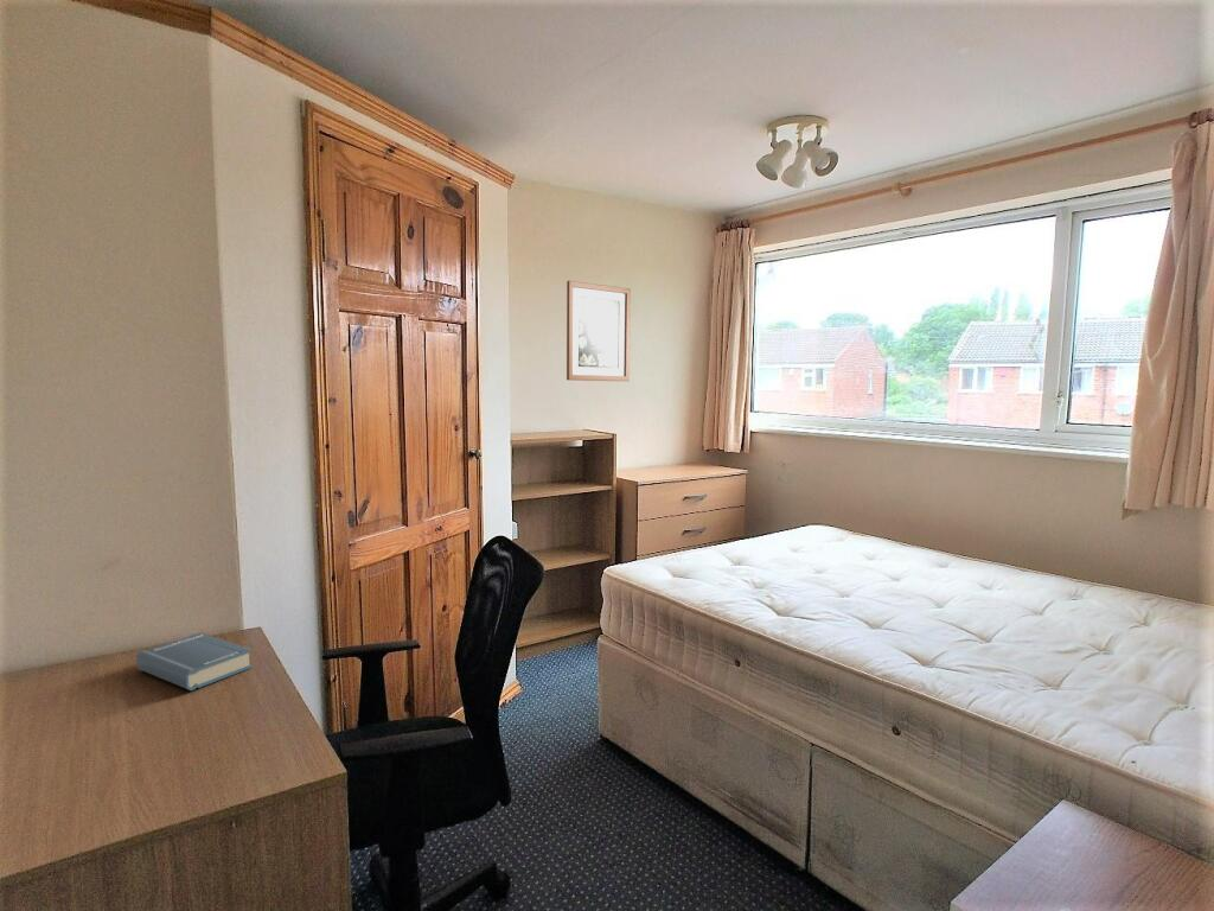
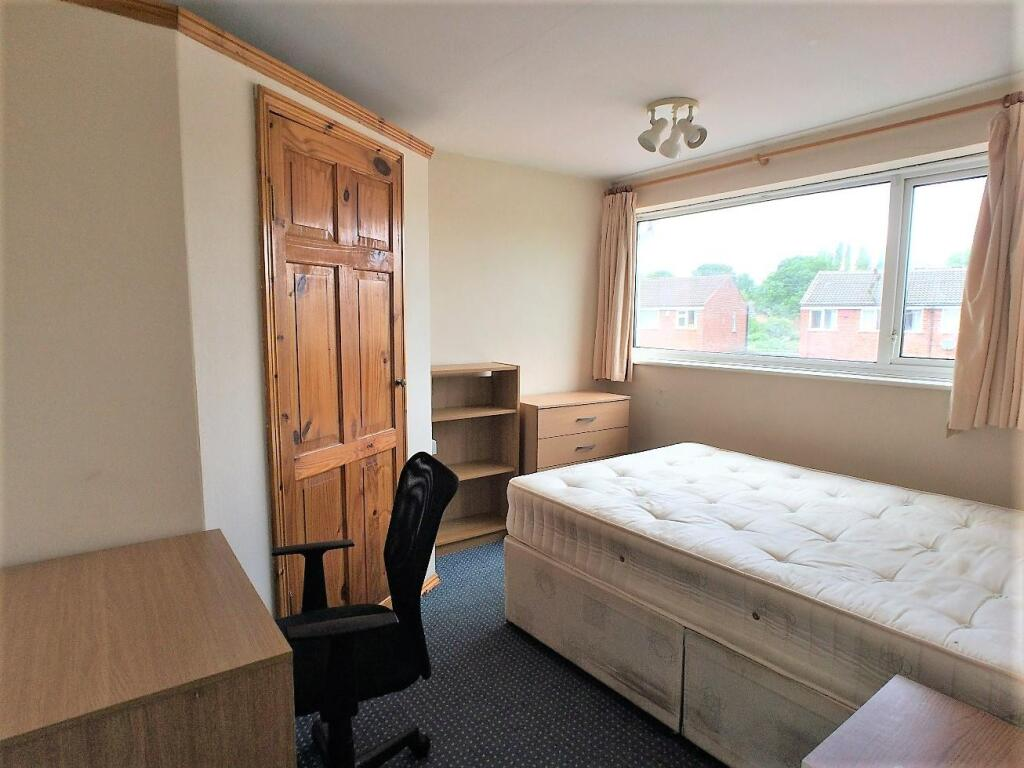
- wall art [566,280,632,382]
- hardback book [135,632,253,692]
